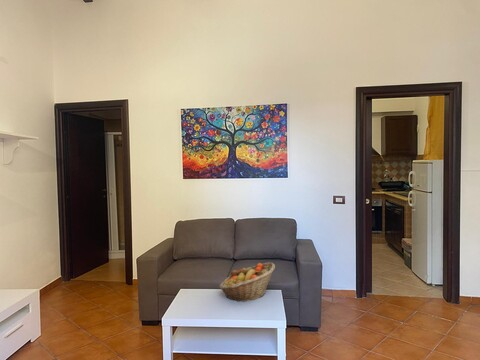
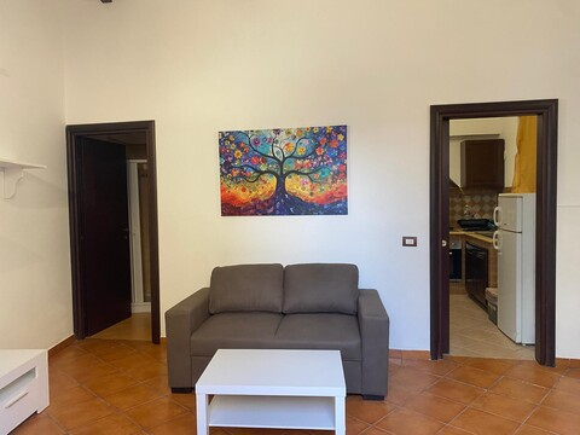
- fruit basket [218,262,276,303]
